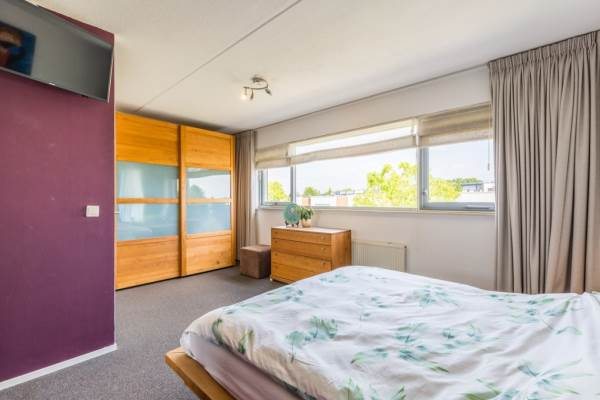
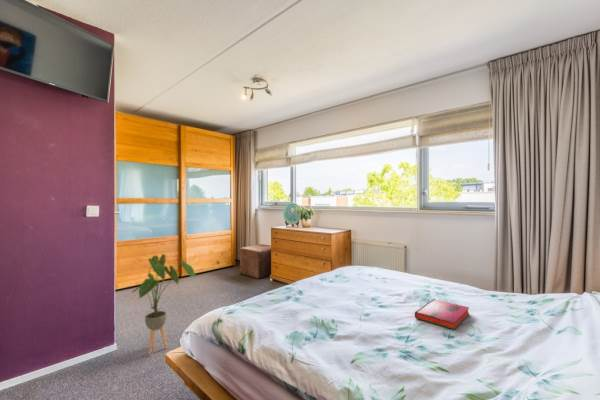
+ house plant [131,253,197,356]
+ hardback book [414,298,470,330]
